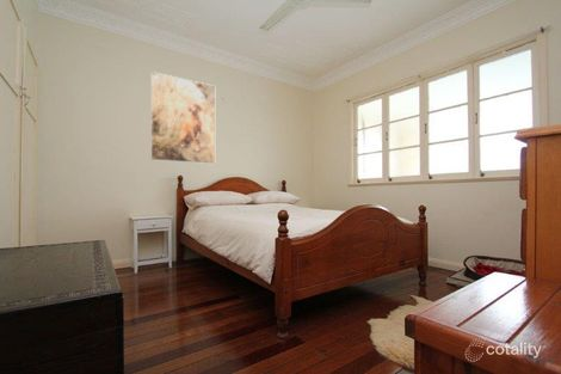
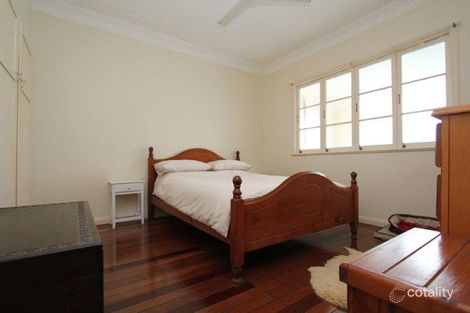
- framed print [149,70,216,165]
